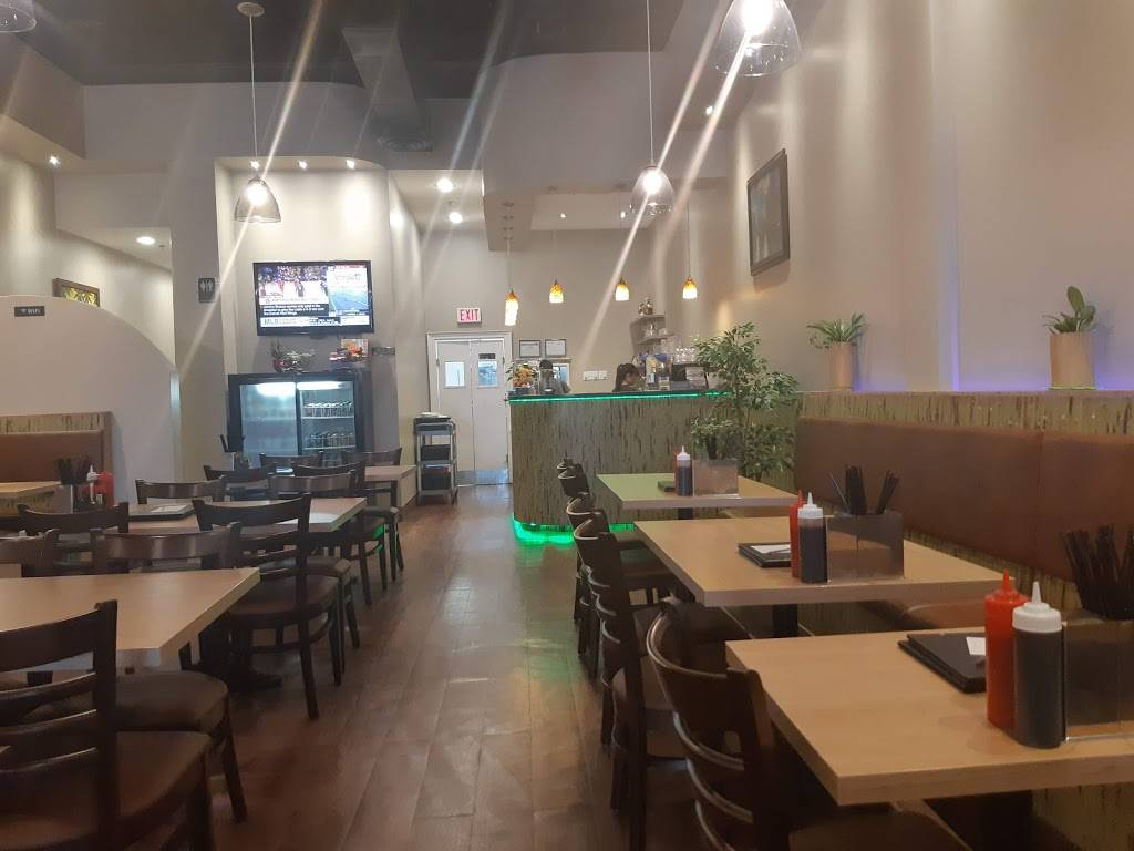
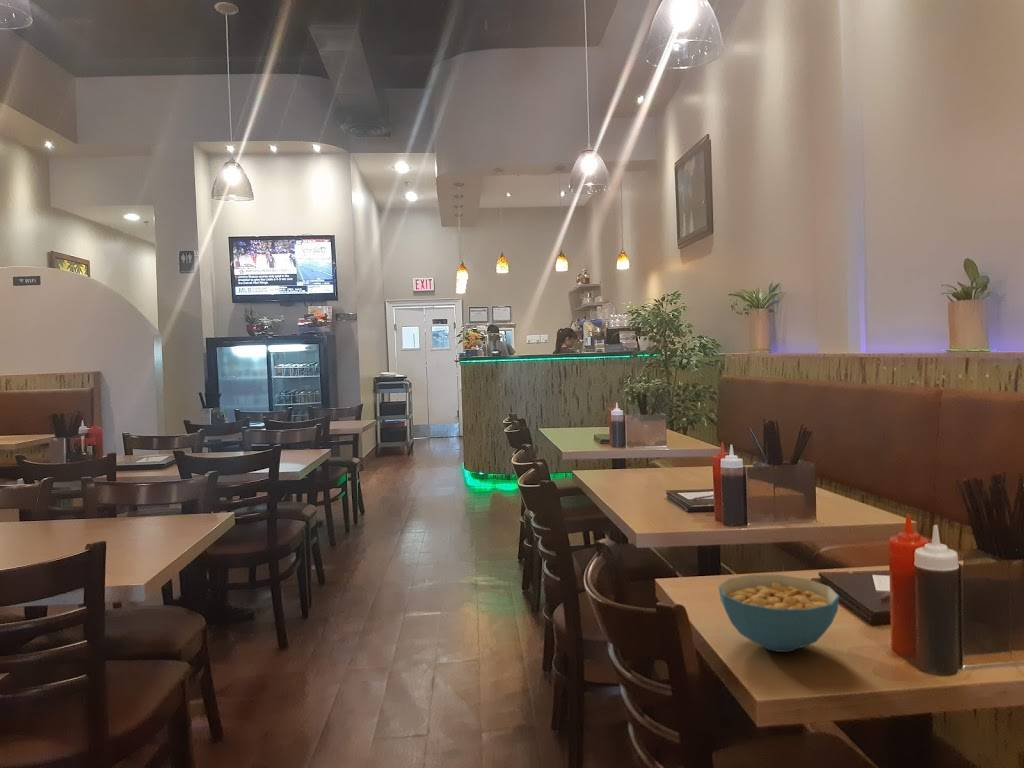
+ cereal bowl [718,574,840,653]
